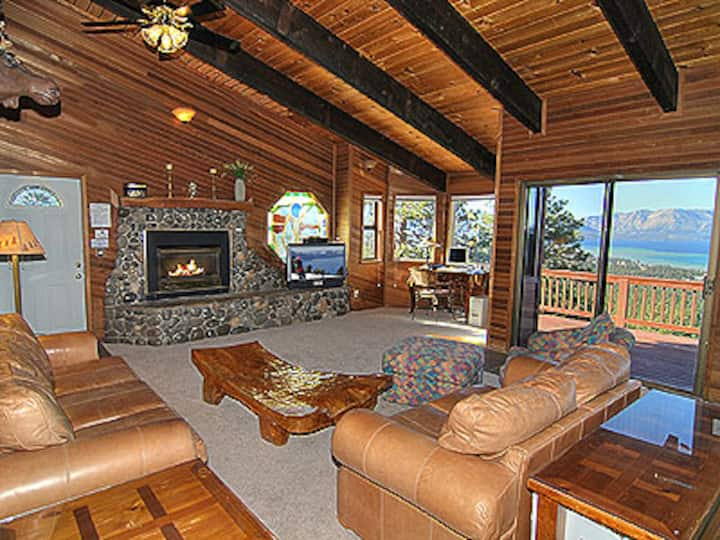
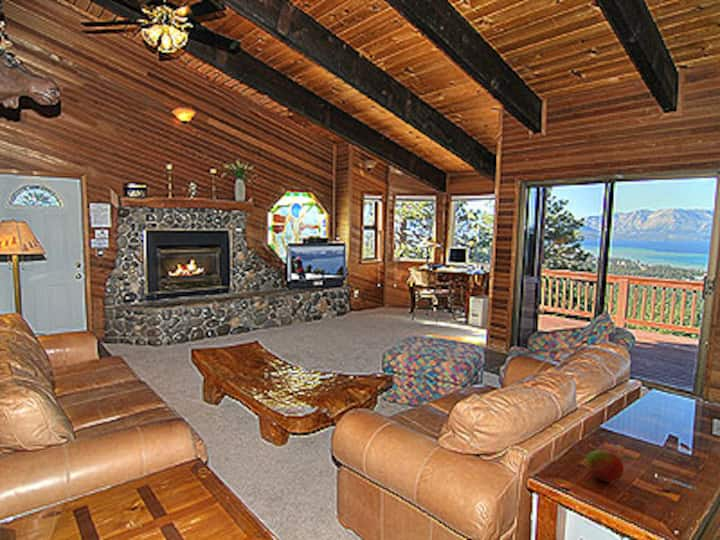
+ fruit [584,449,624,482]
